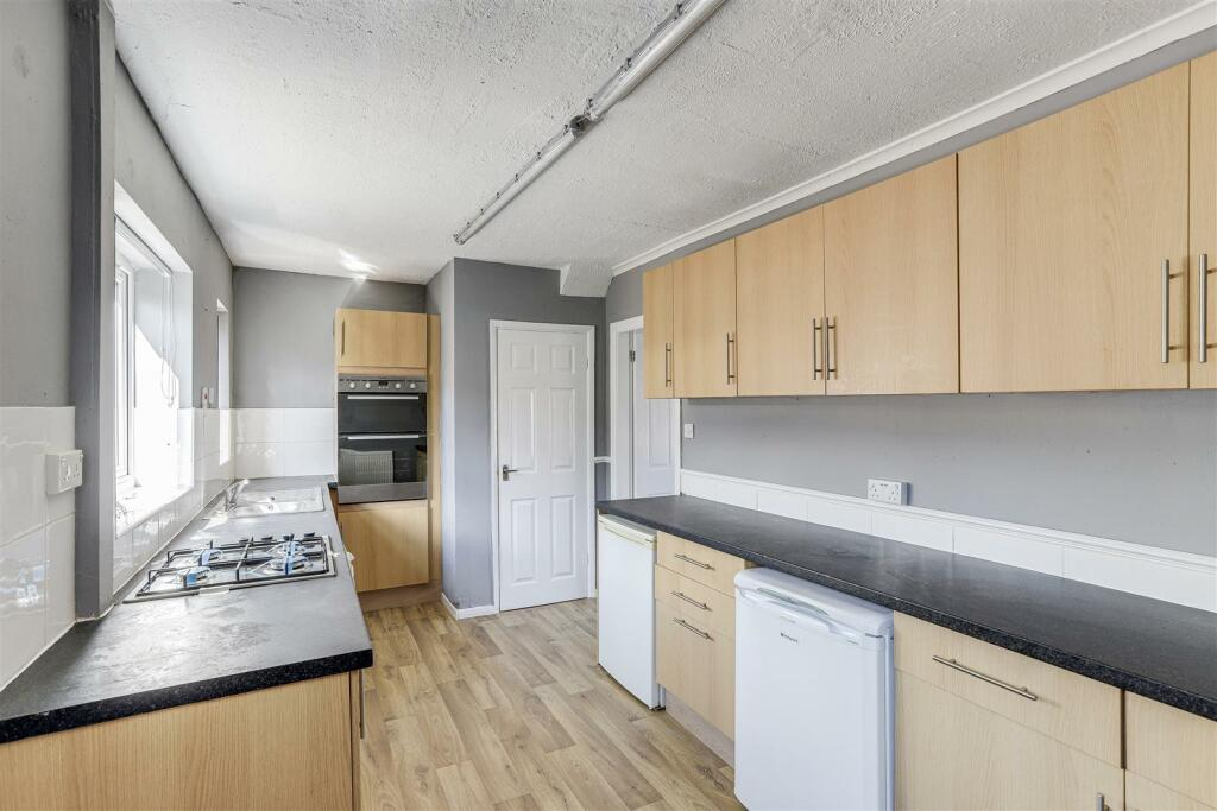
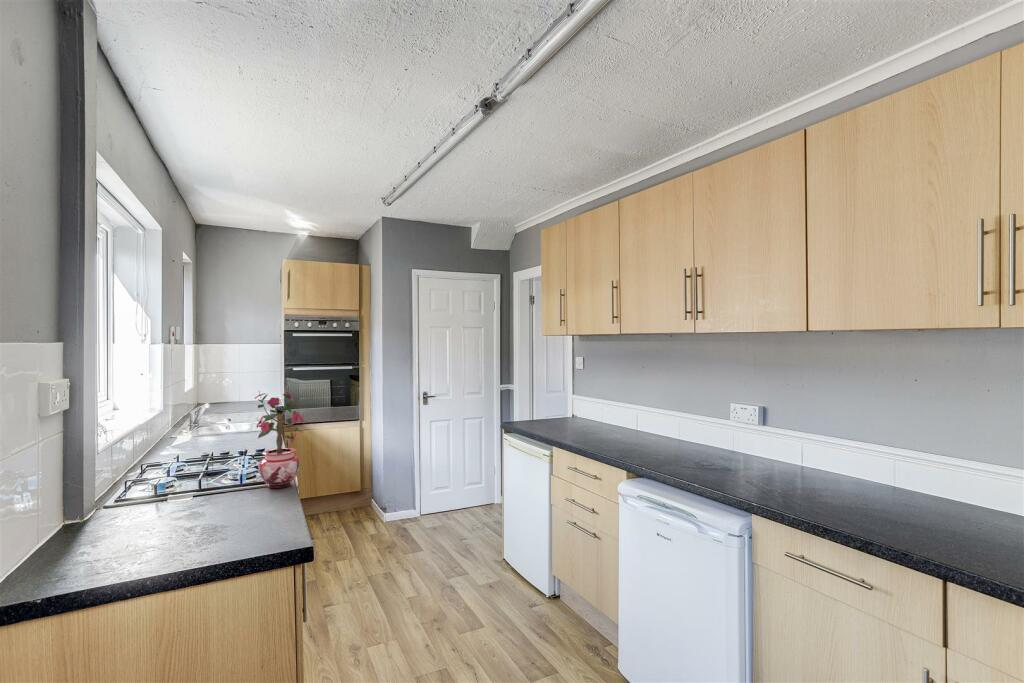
+ potted plant [254,390,305,489]
